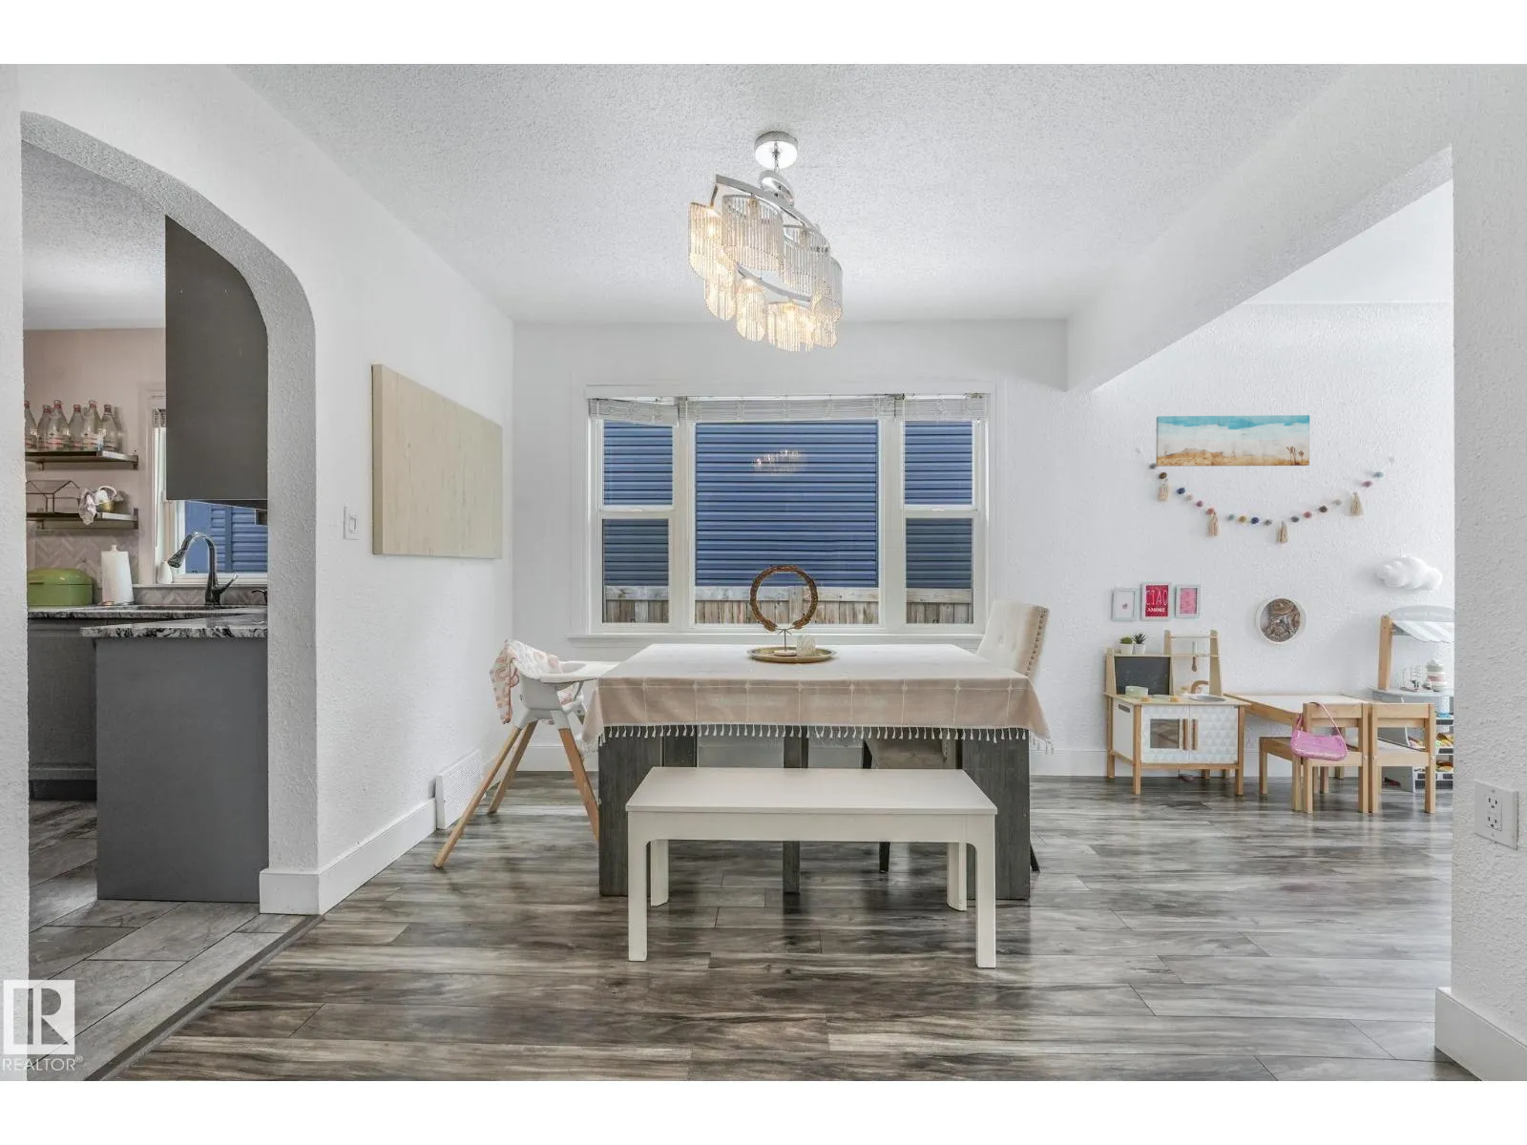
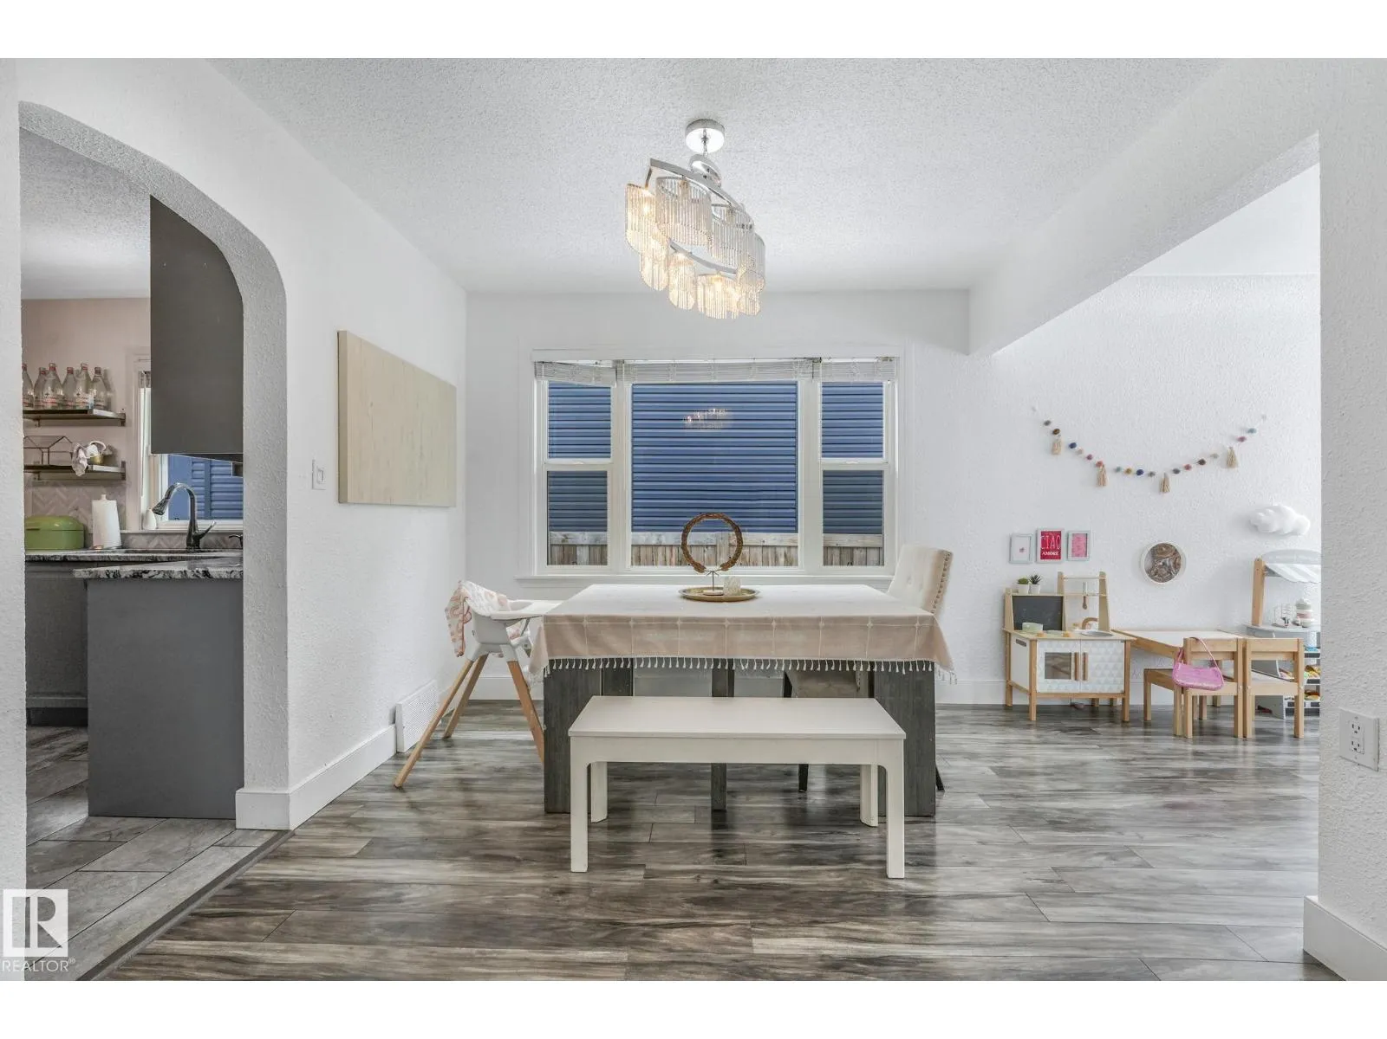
- wall art [1154,414,1311,468]
